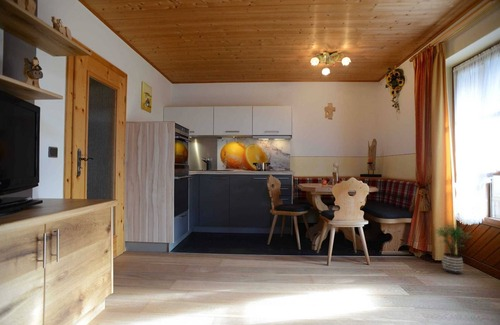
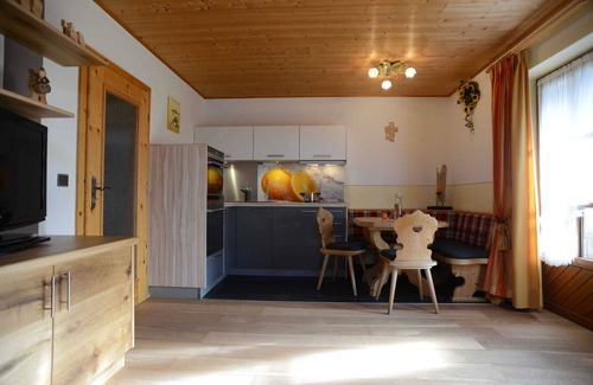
- potted plant [434,223,474,275]
